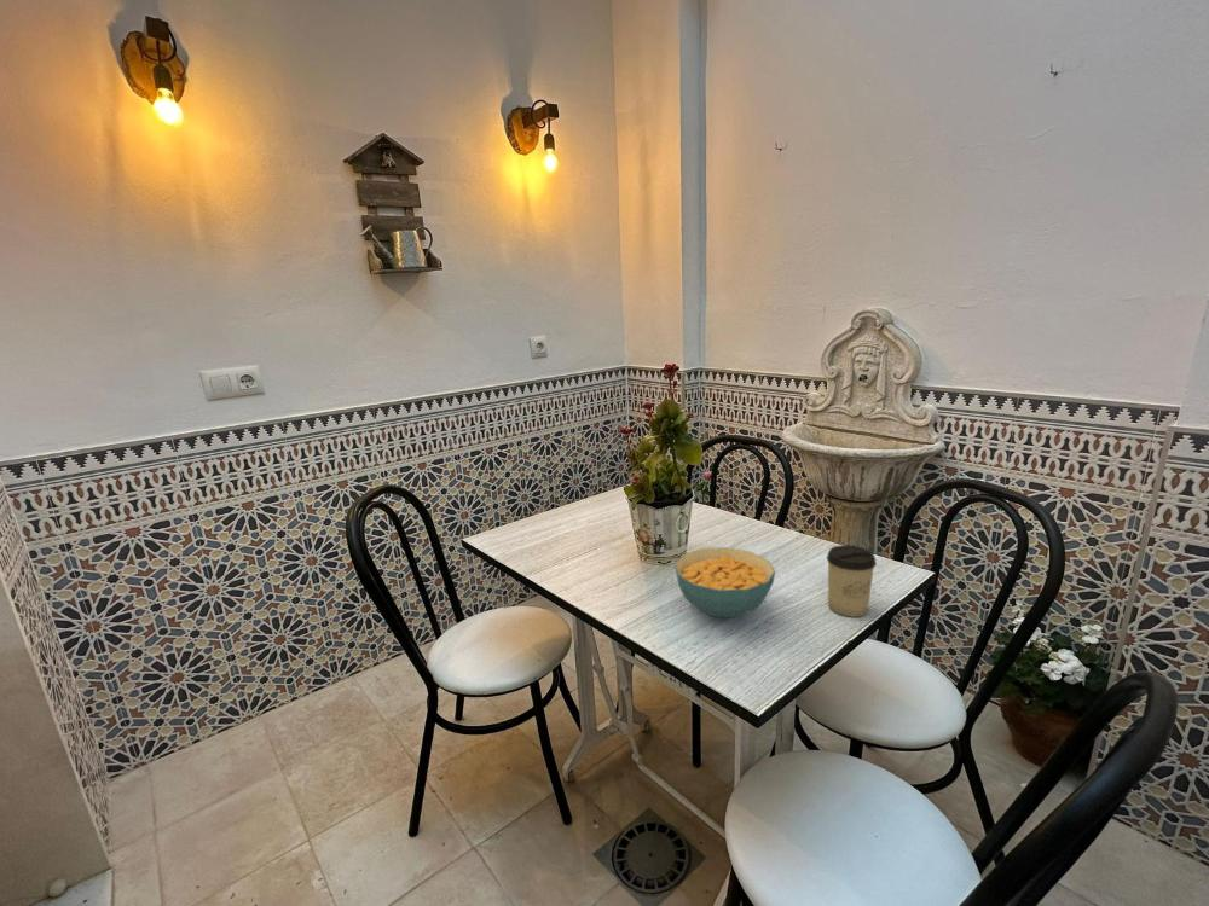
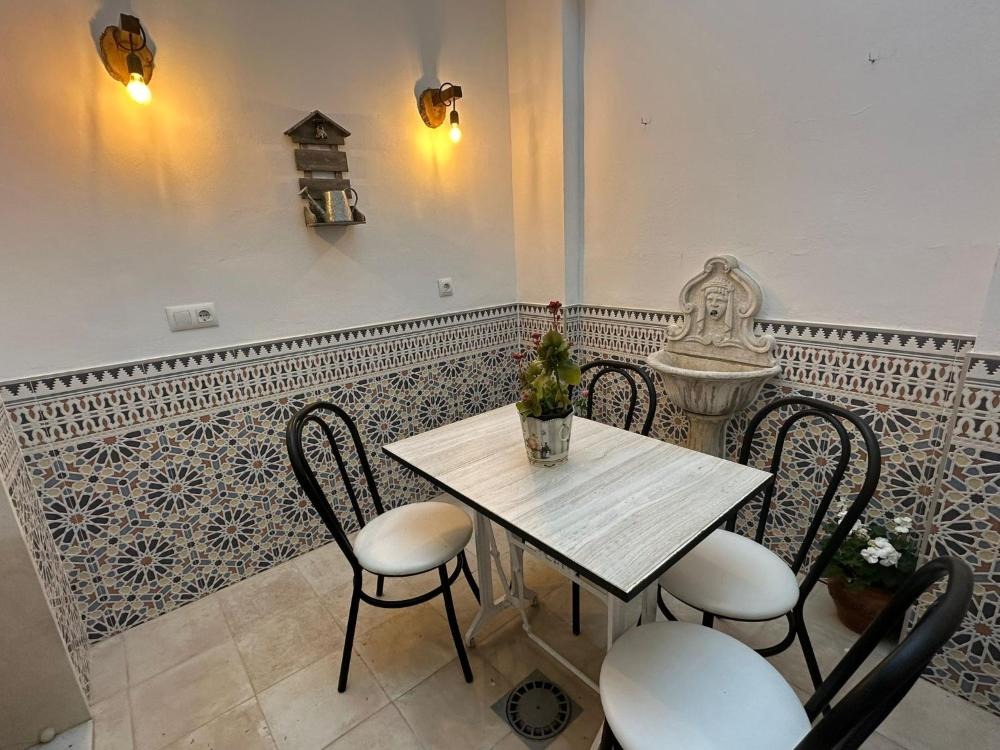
- cup [826,544,878,618]
- cereal bowl [673,546,776,618]
